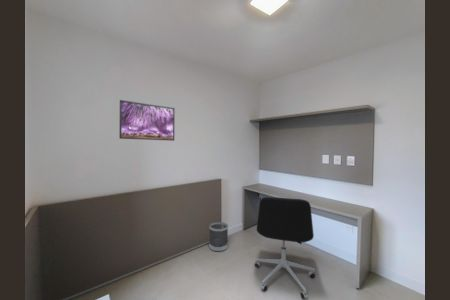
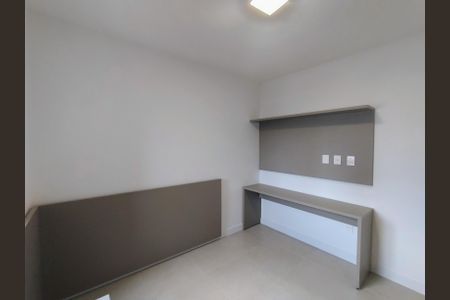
- office chair [253,196,316,300]
- wastebasket [208,221,229,253]
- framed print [118,99,176,142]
